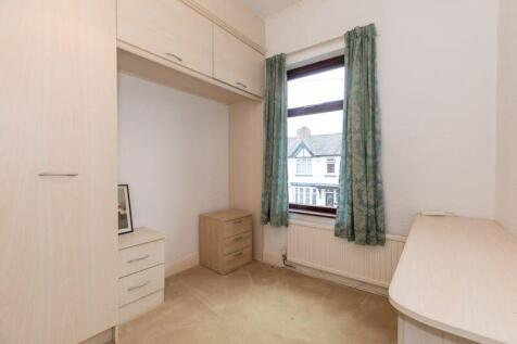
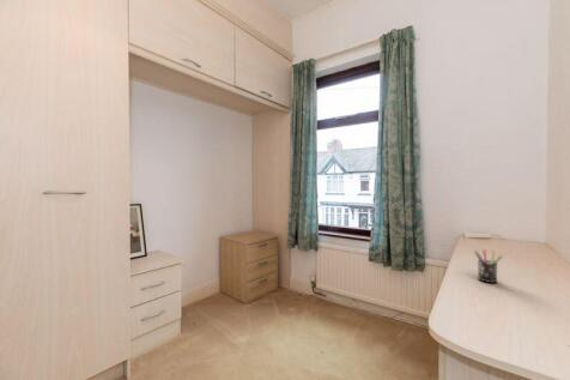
+ pen holder [473,248,504,284]
